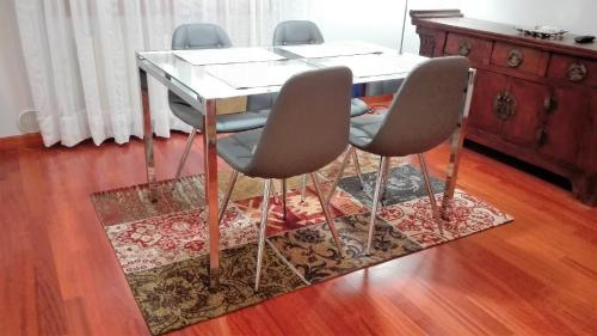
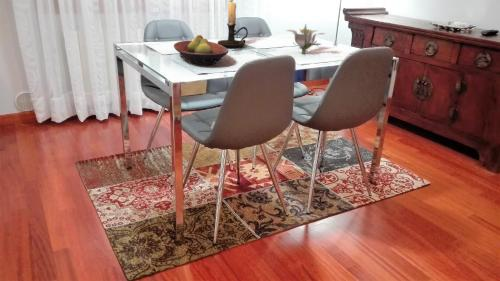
+ candle holder [217,0,249,49]
+ flower [286,23,327,55]
+ fruit bowl [173,34,230,66]
